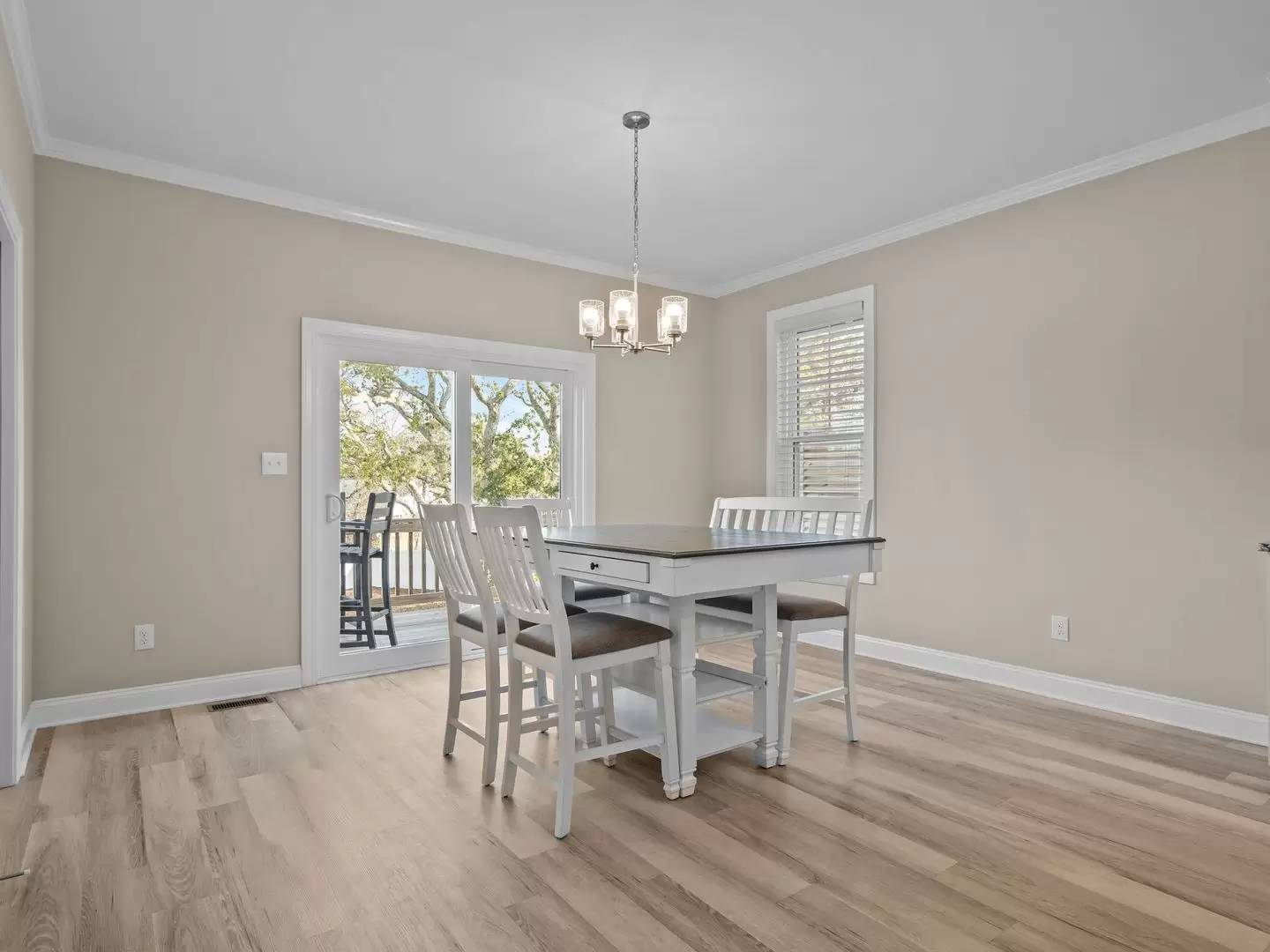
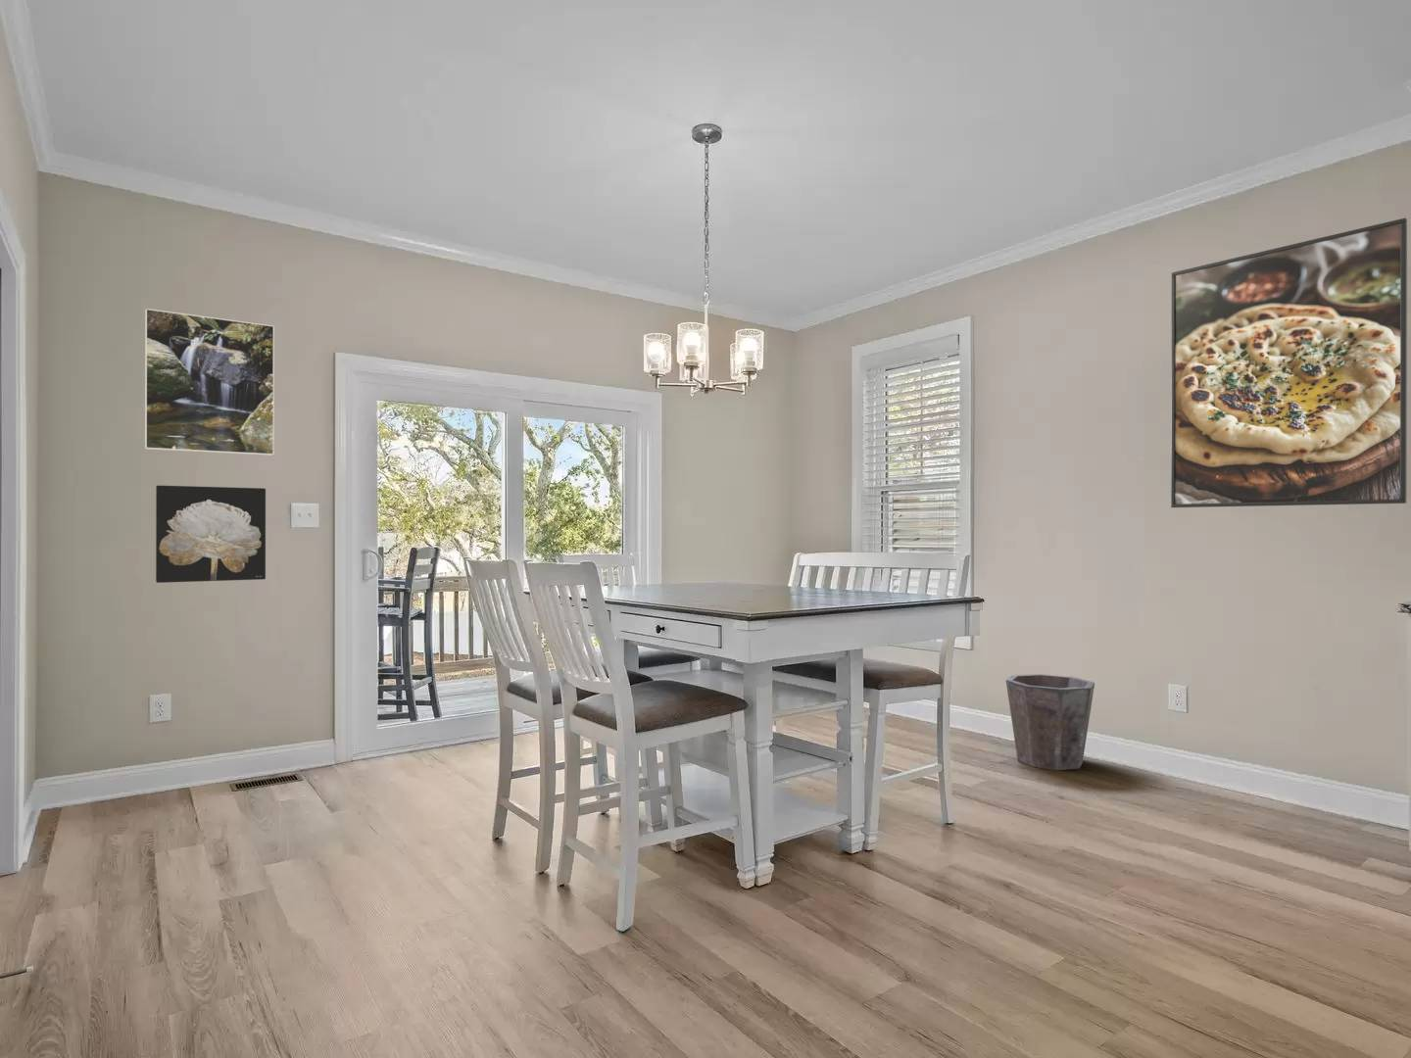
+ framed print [144,308,276,457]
+ waste bin [1005,673,1095,771]
+ wall art [154,485,267,583]
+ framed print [1170,218,1408,508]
